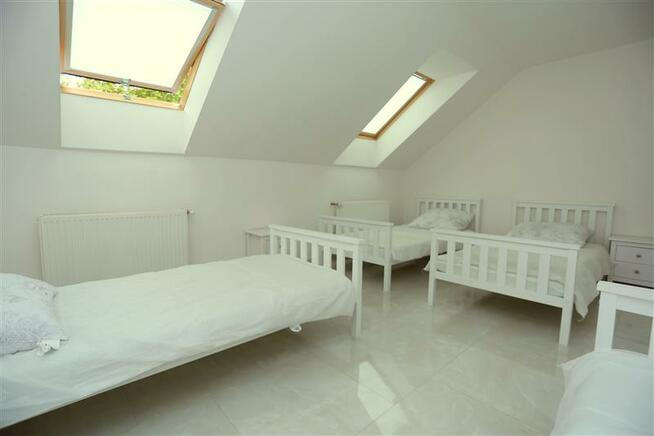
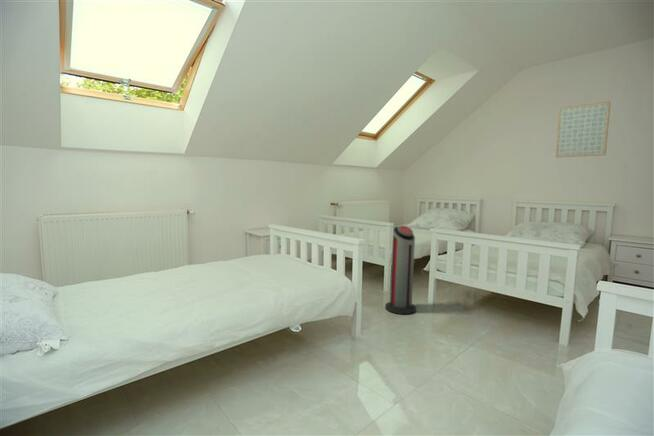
+ wall art [555,100,612,158]
+ air purifier [384,224,417,315]
